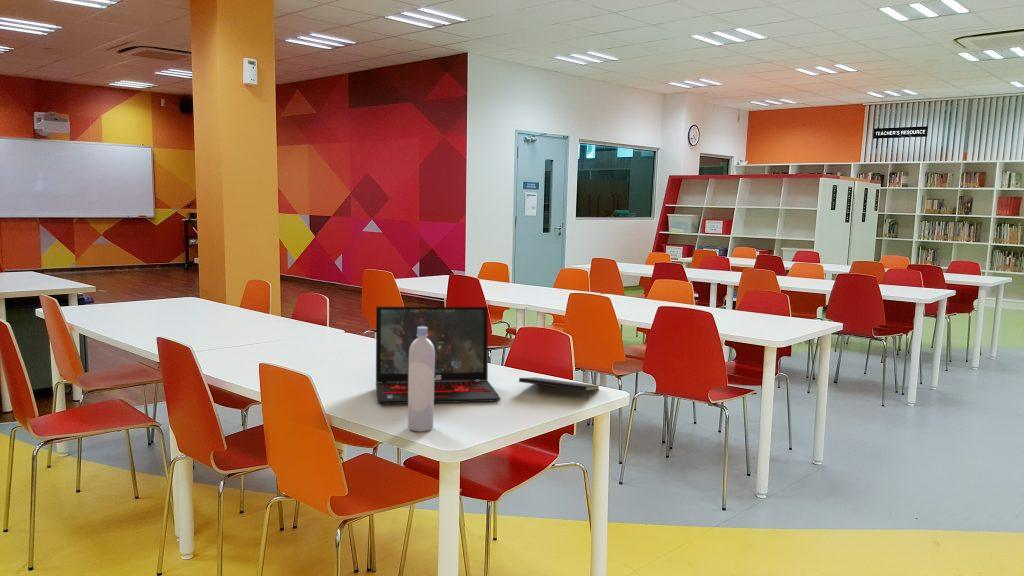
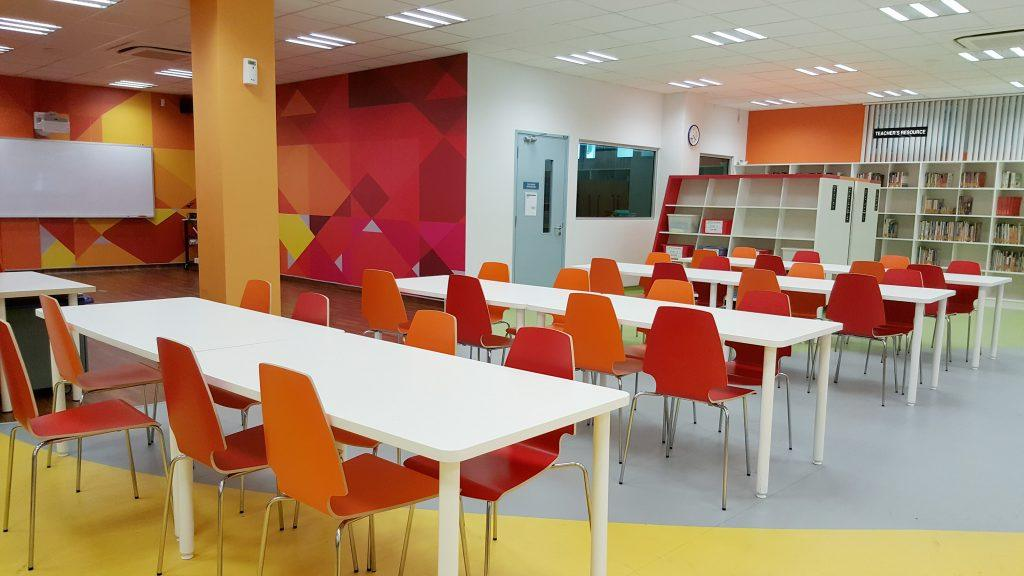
- bottle [407,327,435,433]
- notepad [518,376,600,401]
- laptop [375,306,502,405]
